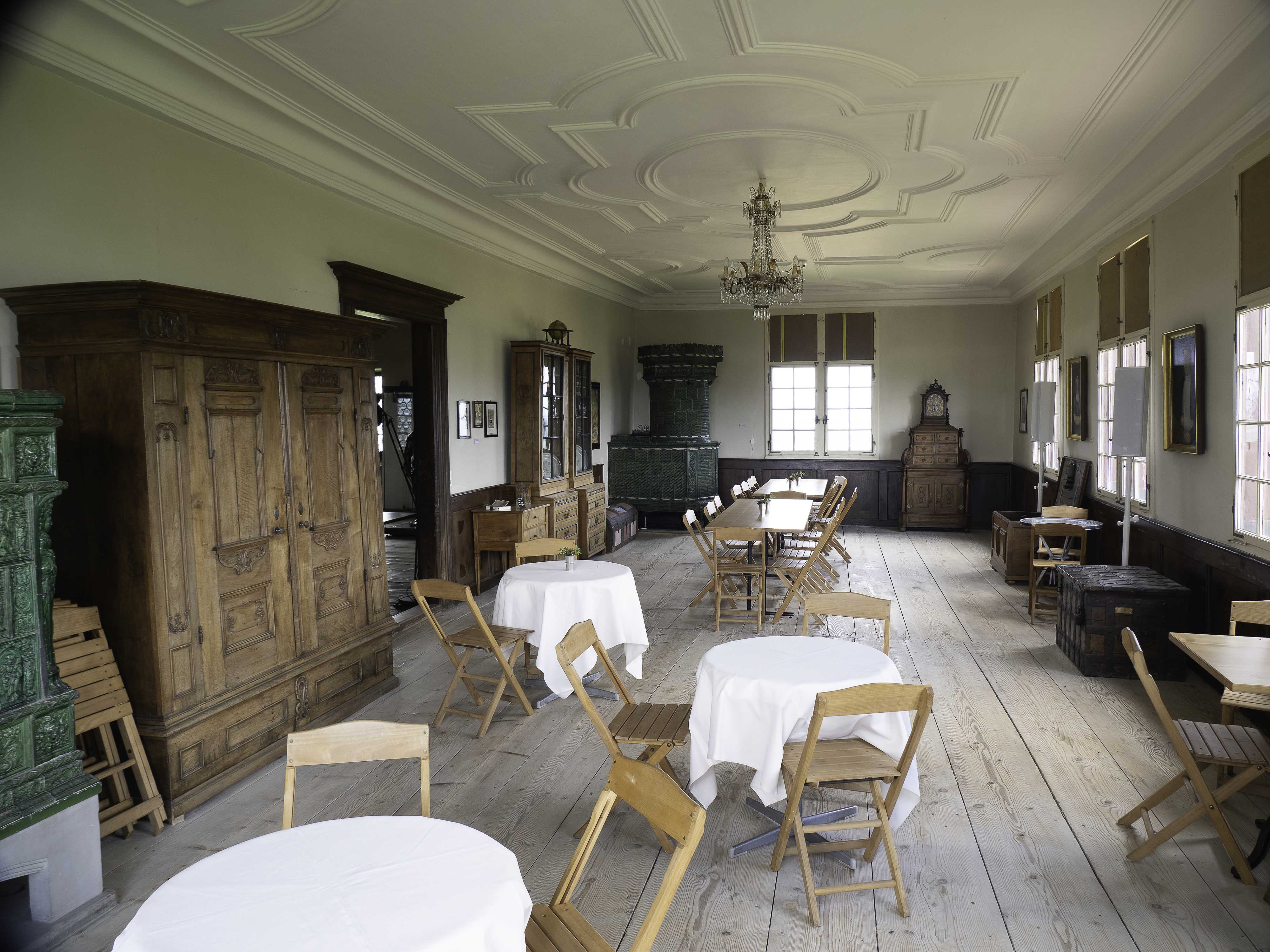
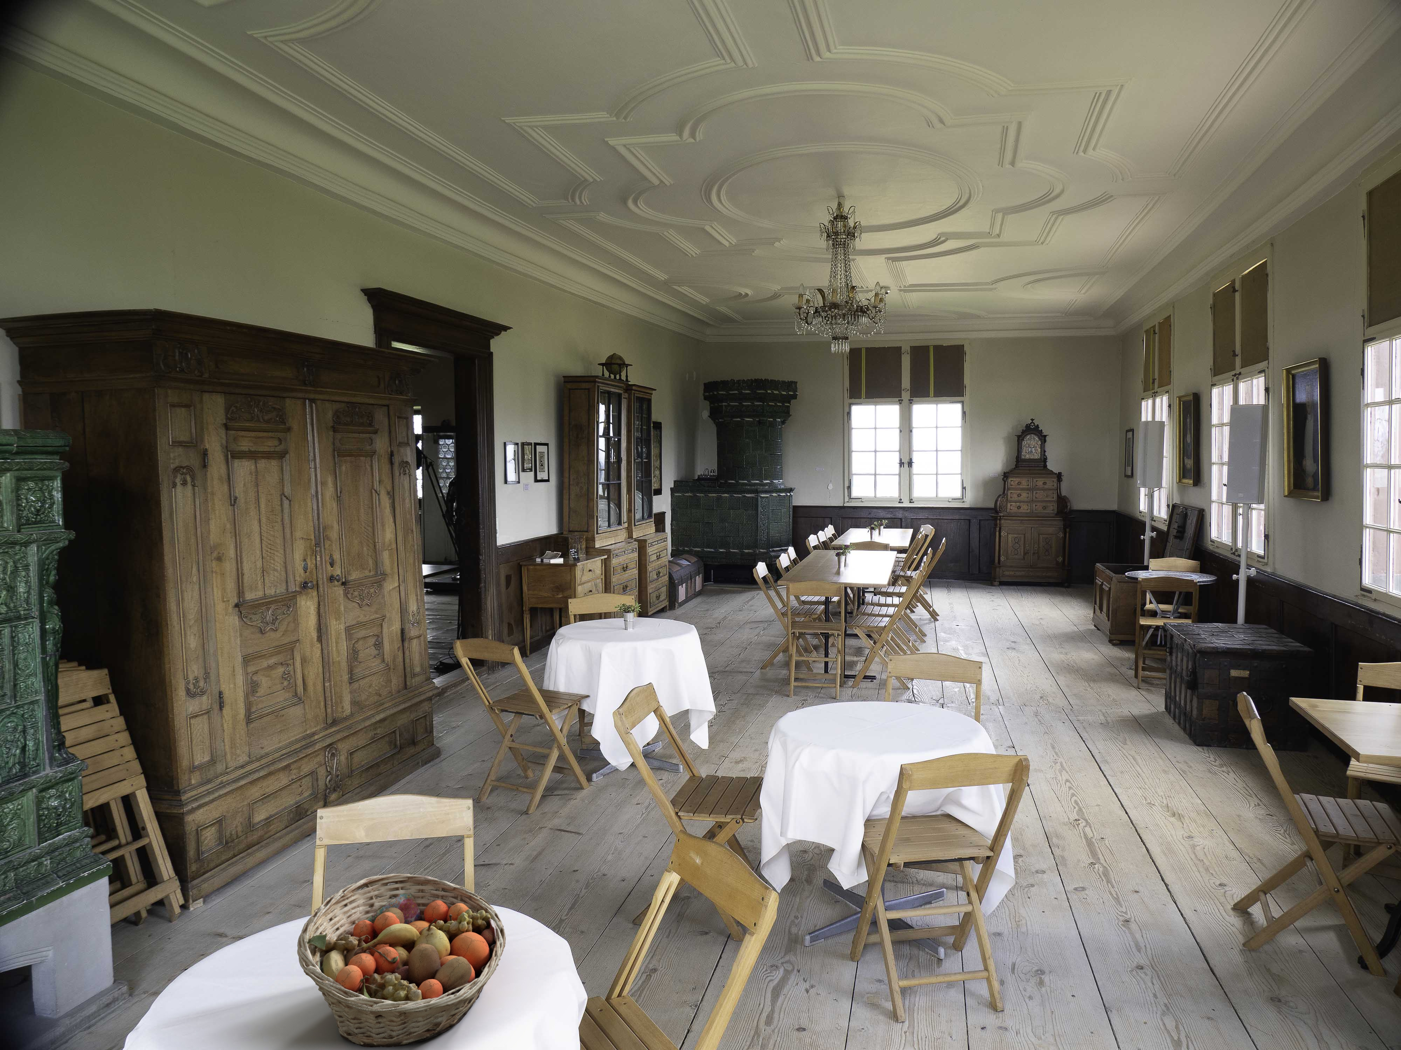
+ fruit basket [297,874,506,1048]
